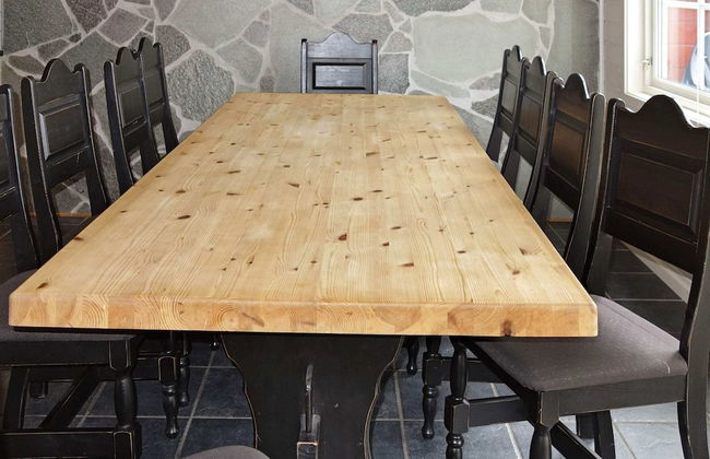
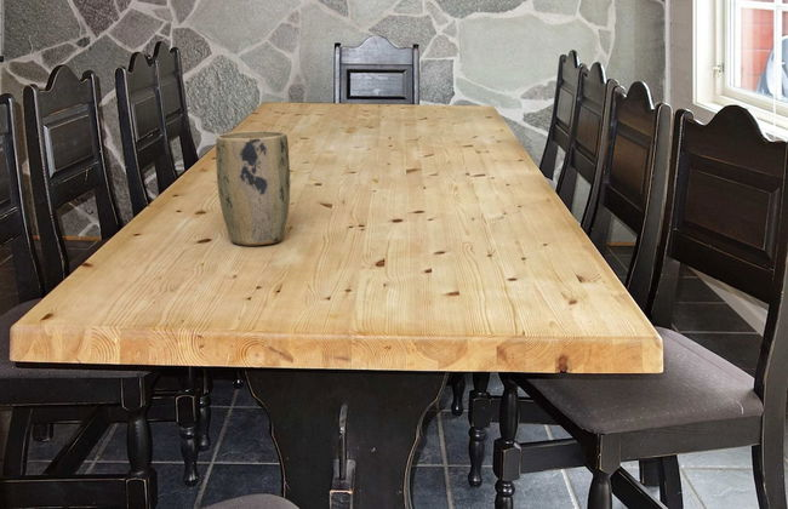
+ plant pot [215,130,291,247]
